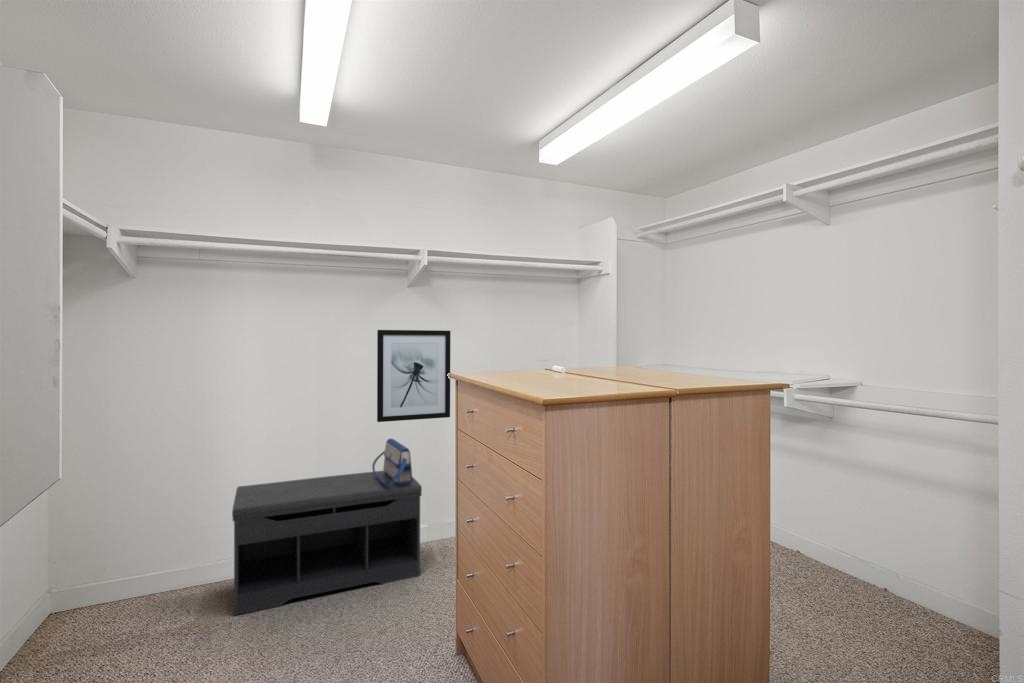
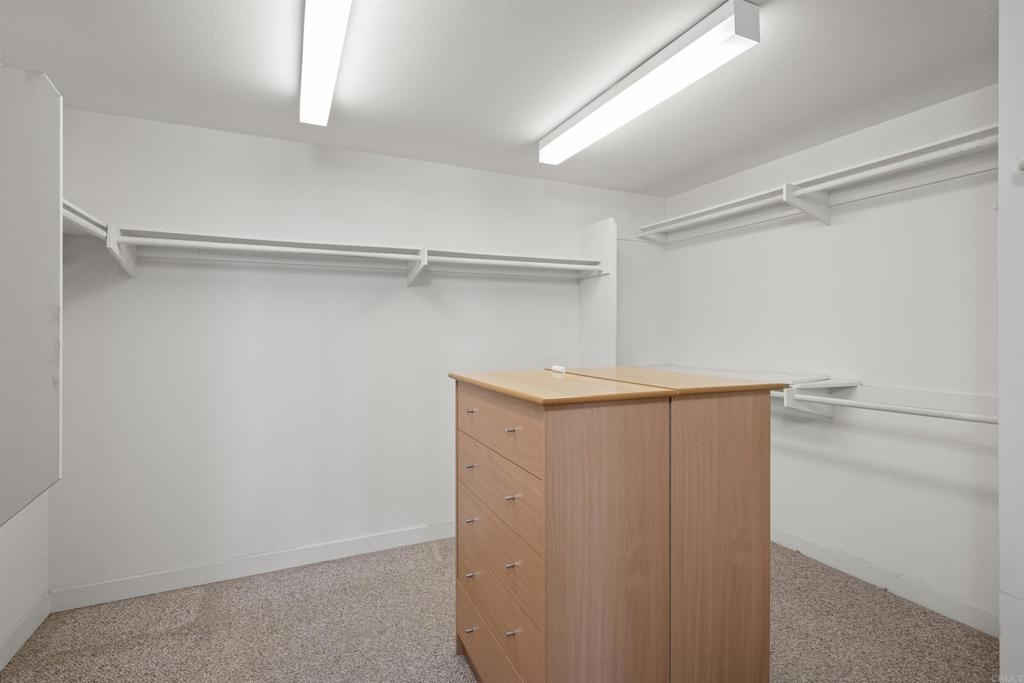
- handbag [371,437,413,486]
- bench [231,470,423,616]
- wall art [376,329,451,423]
